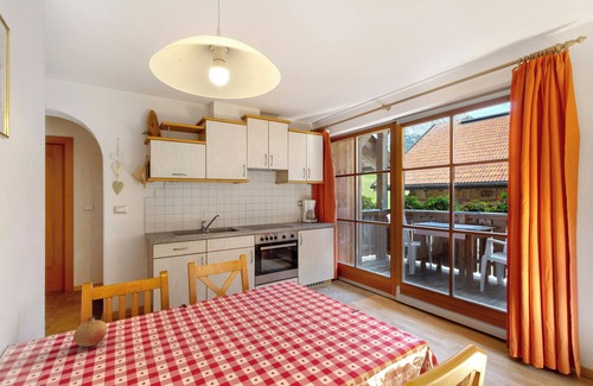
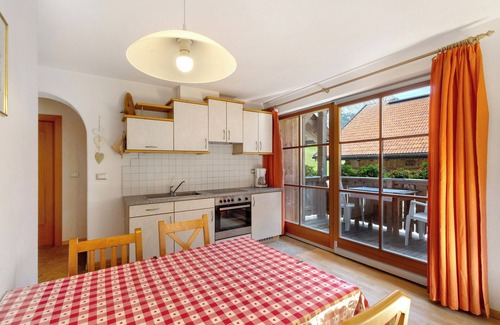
- fruit [72,315,108,348]
